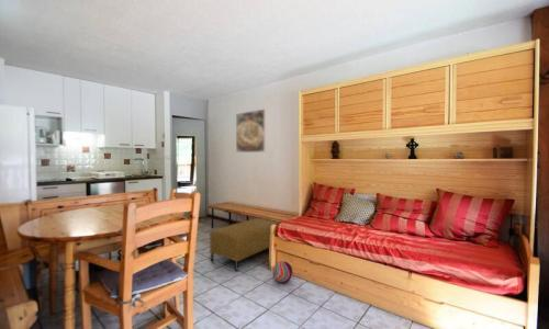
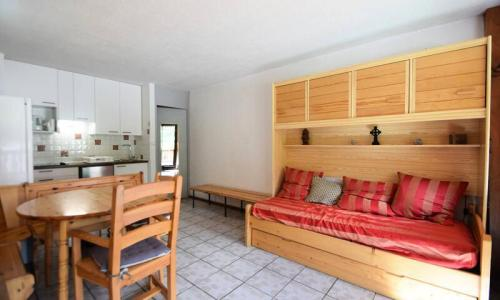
- decorative ball [272,260,294,284]
- ottoman [209,217,280,272]
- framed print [235,107,267,154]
